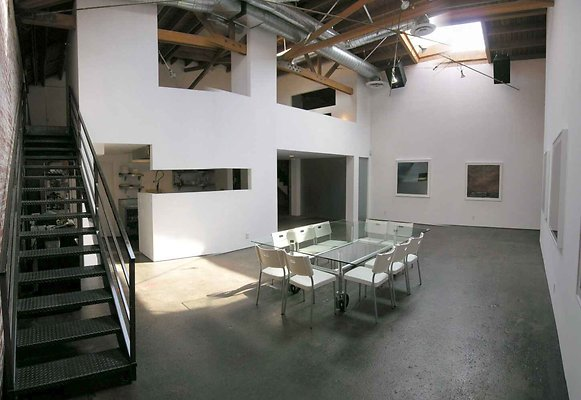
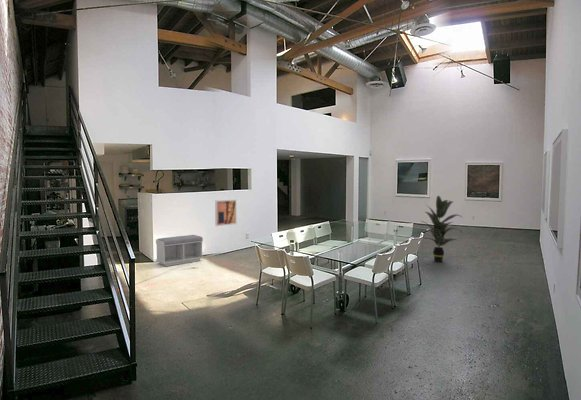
+ bench [155,234,204,267]
+ wall art [214,199,237,227]
+ indoor plant [420,195,464,263]
